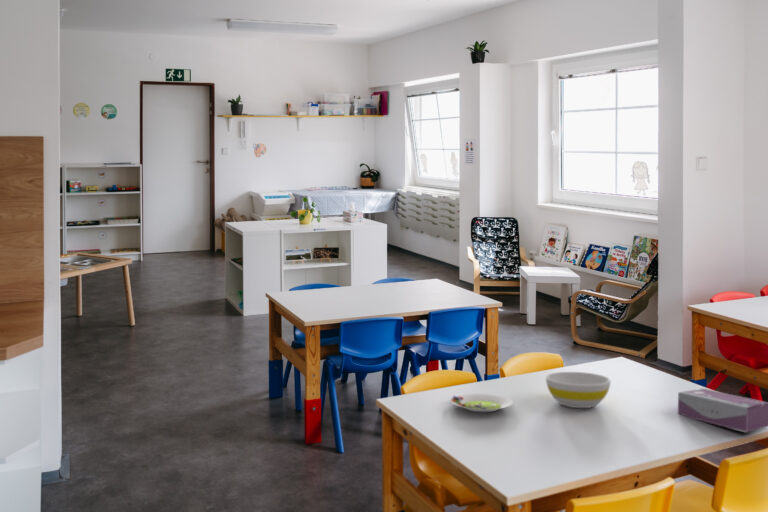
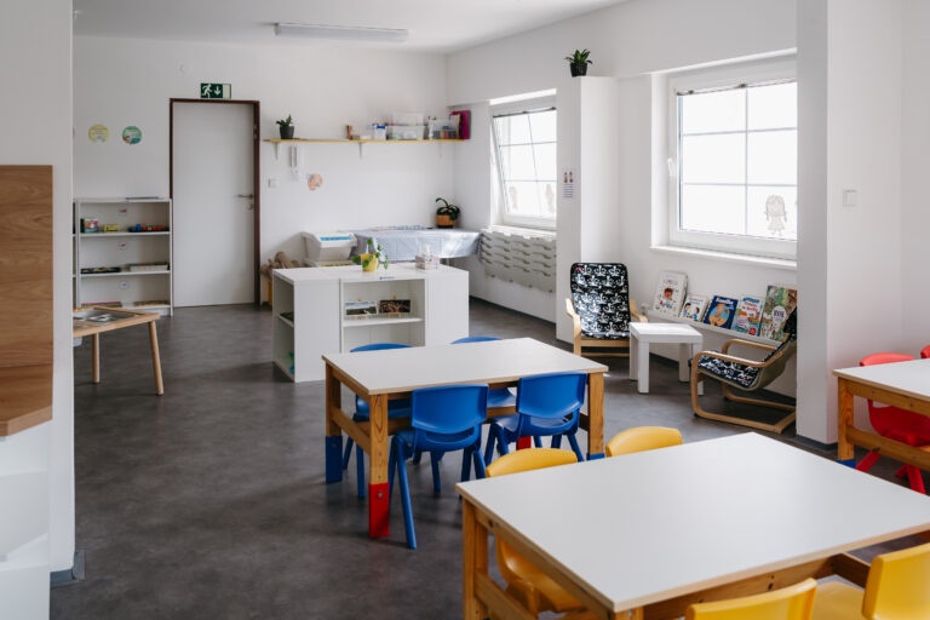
- salad plate [449,393,514,413]
- tissue box [677,387,768,433]
- bowl [545,371,612,409]
